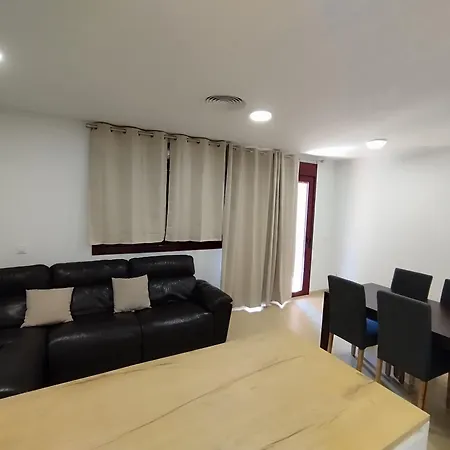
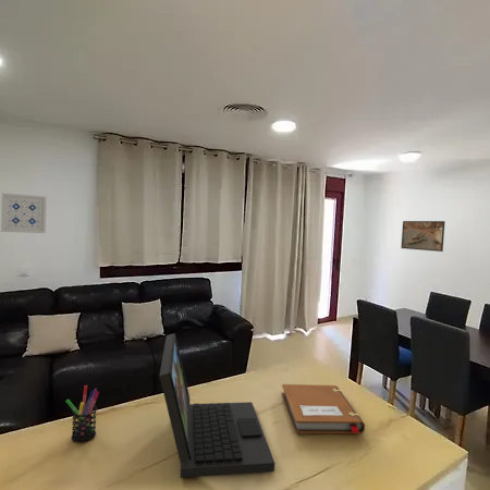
+ wall art [0,192,48,234]
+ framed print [400,220,446,253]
+ pen holder [64,384,100,443]
+ notebook [281,383,366,434]
+ laptop [159,332,275,479]
